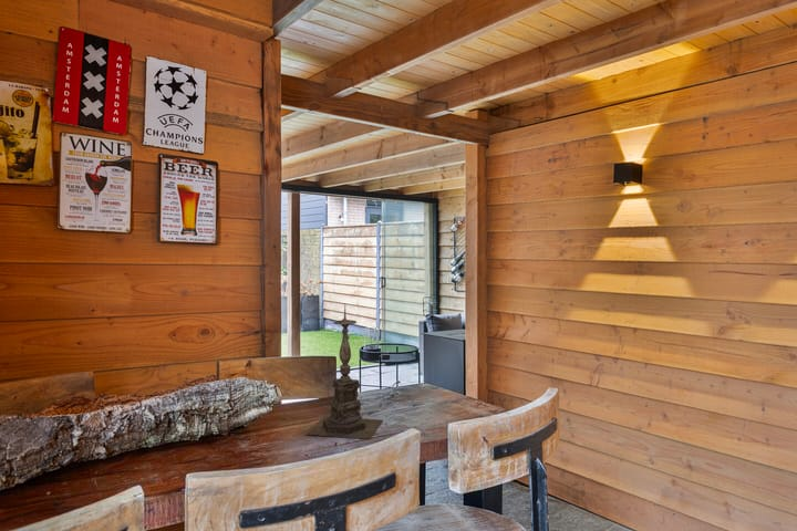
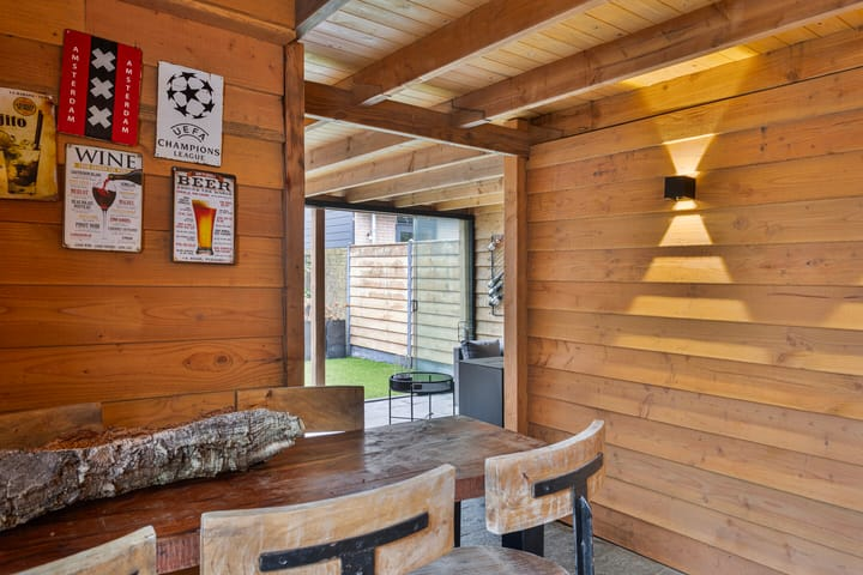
- candle holder [304,302,384,440]
